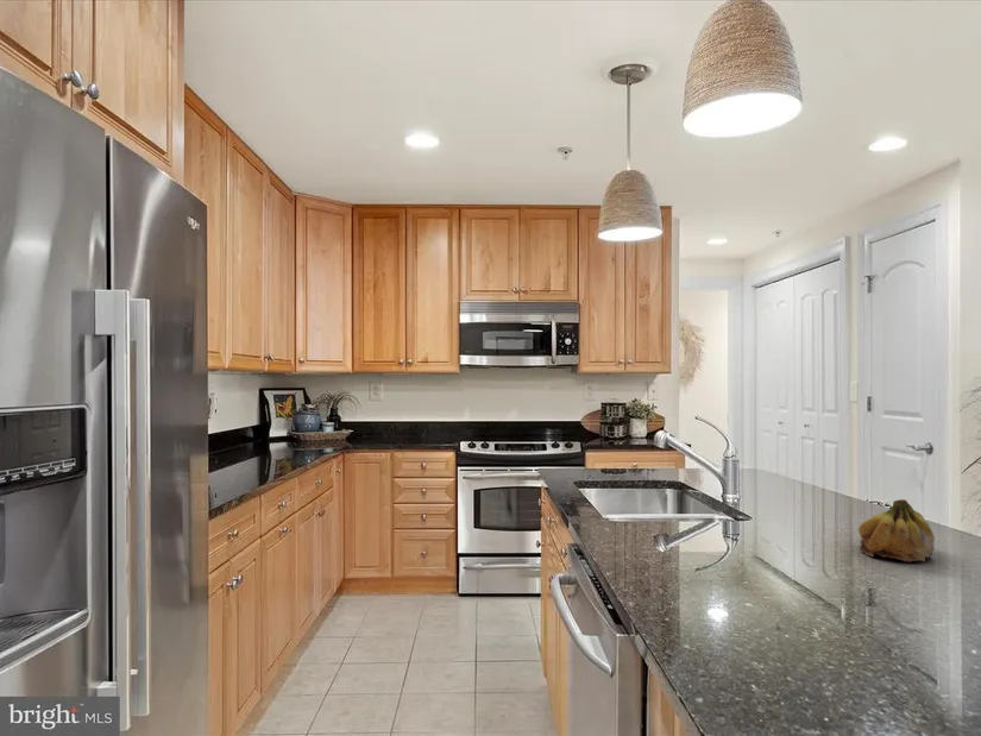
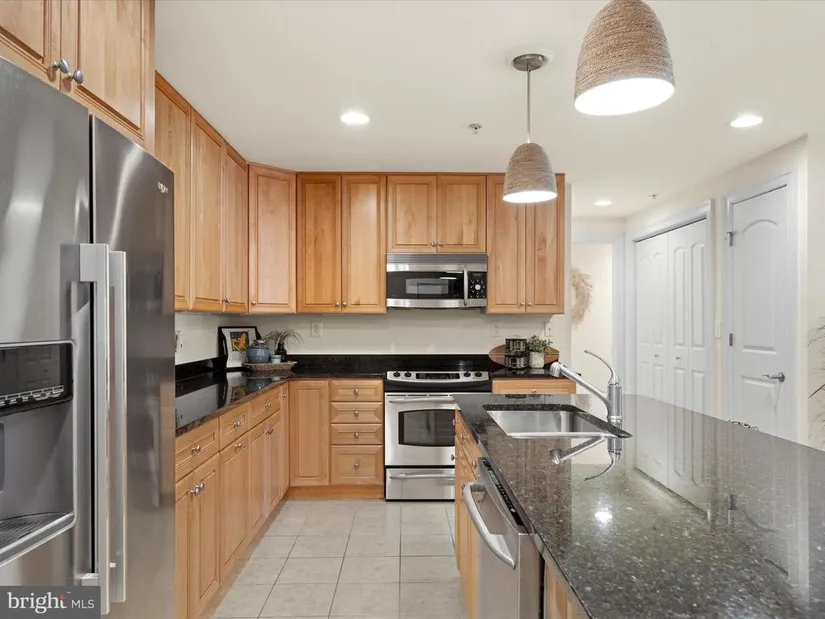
- fruit [857,498,936,562]
